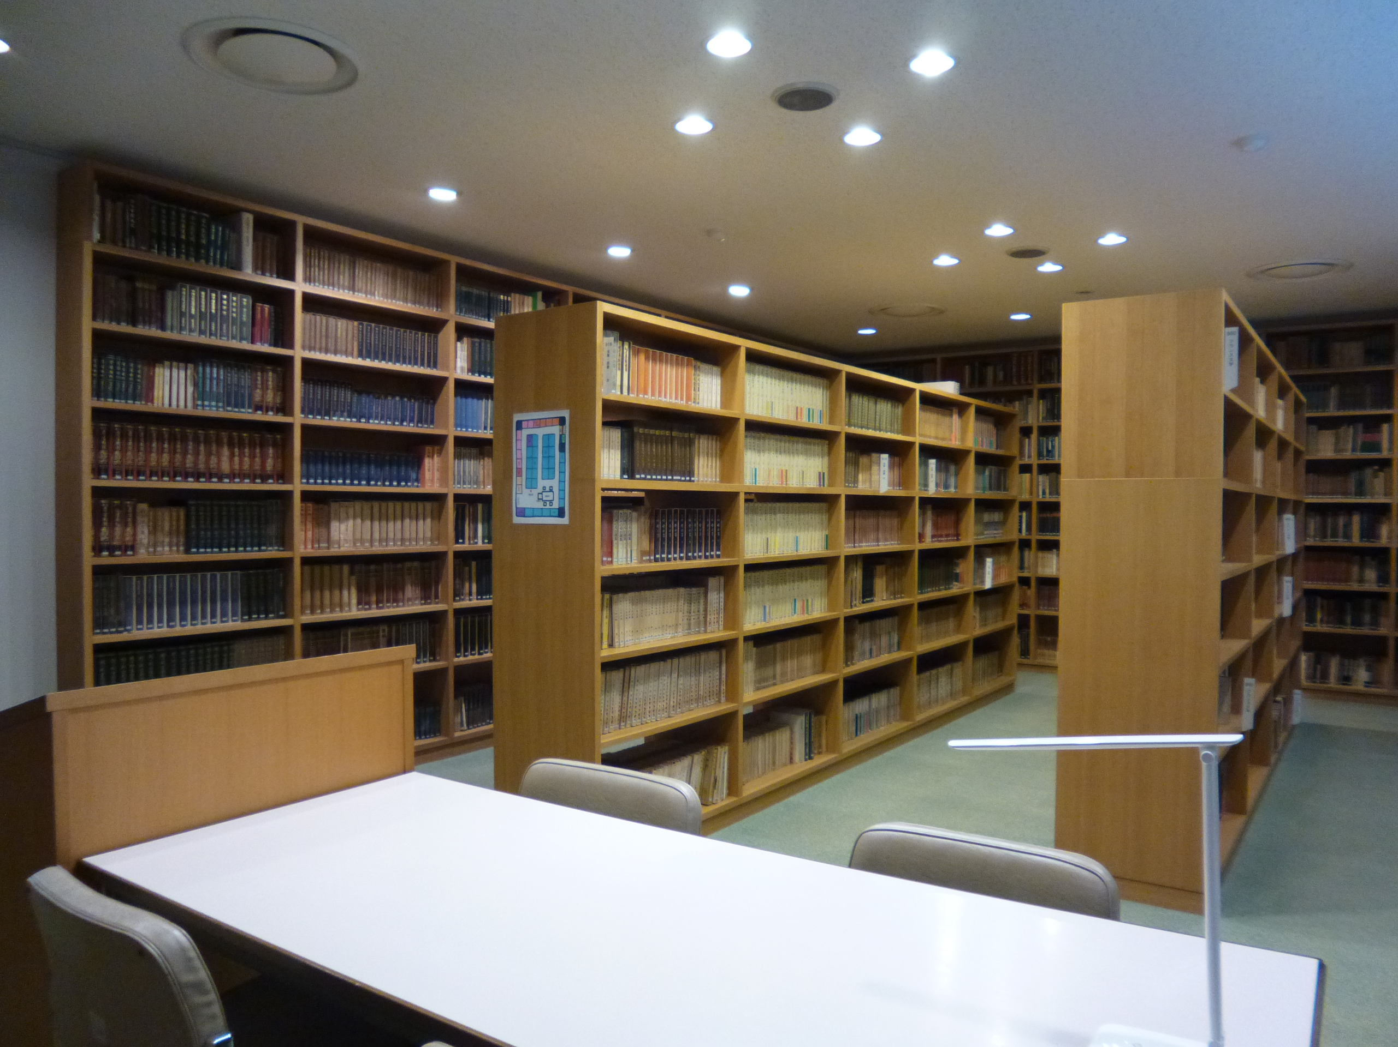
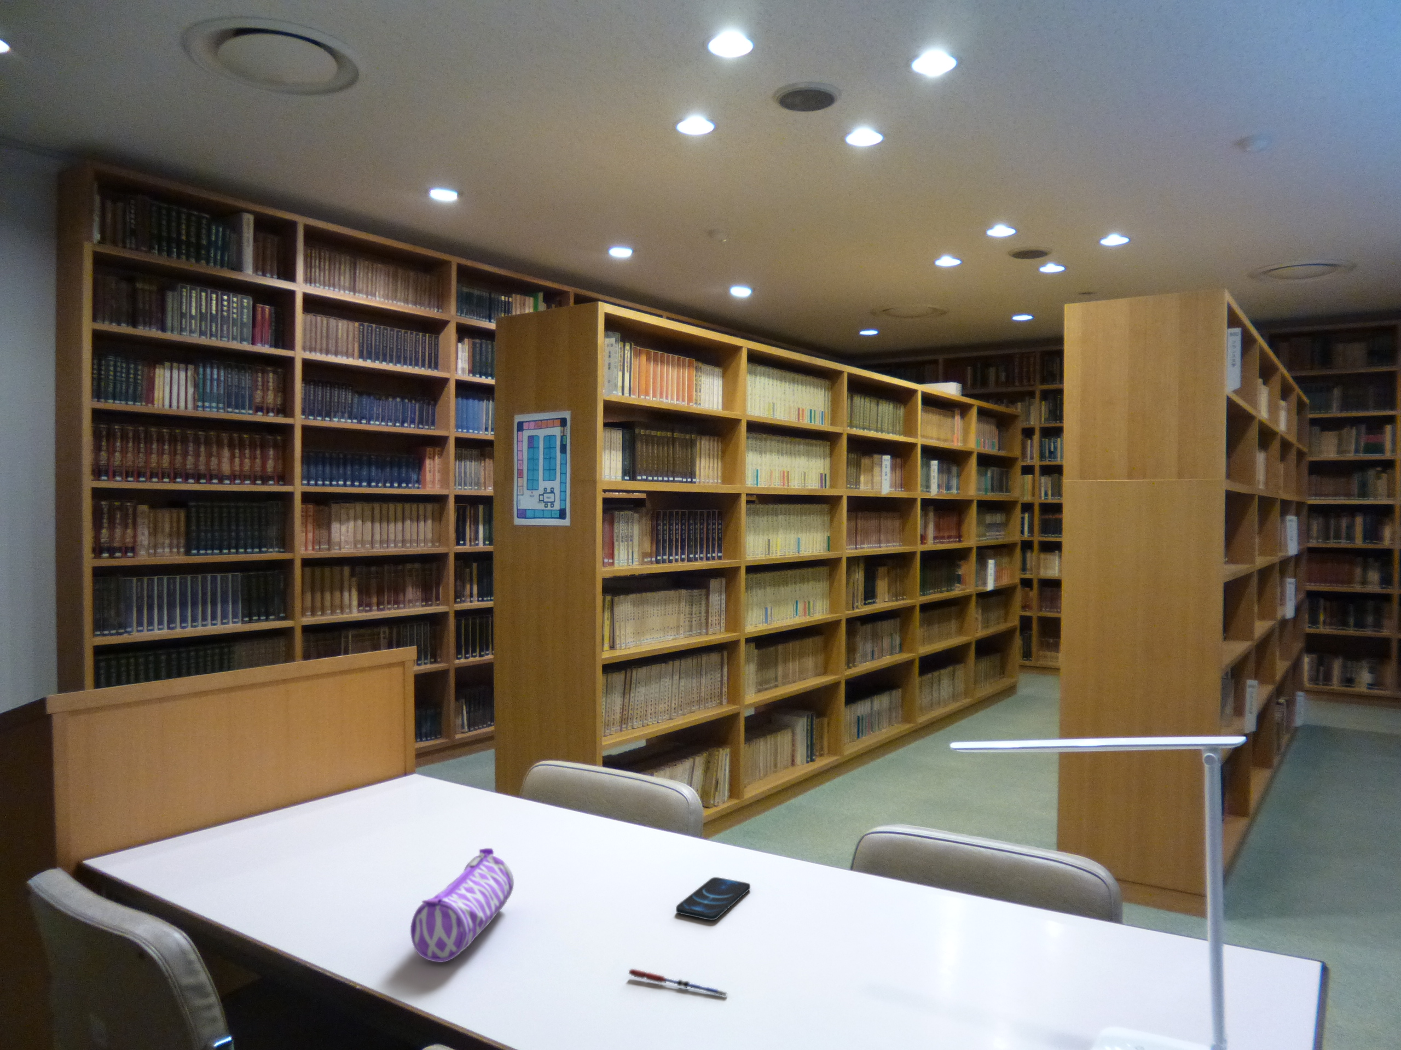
+ smartphone [675,877,751,920]
+ pen [628,968,728,997]
+ pencil case [410,848,514,963]
